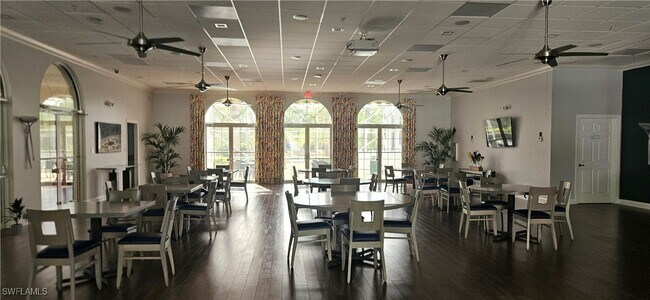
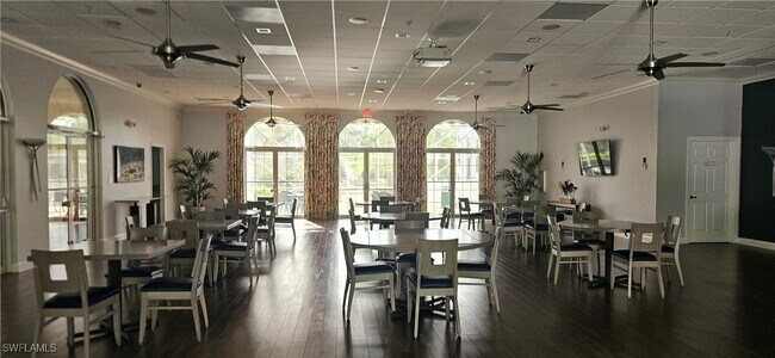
- indoor plant [0,196,28,236]
